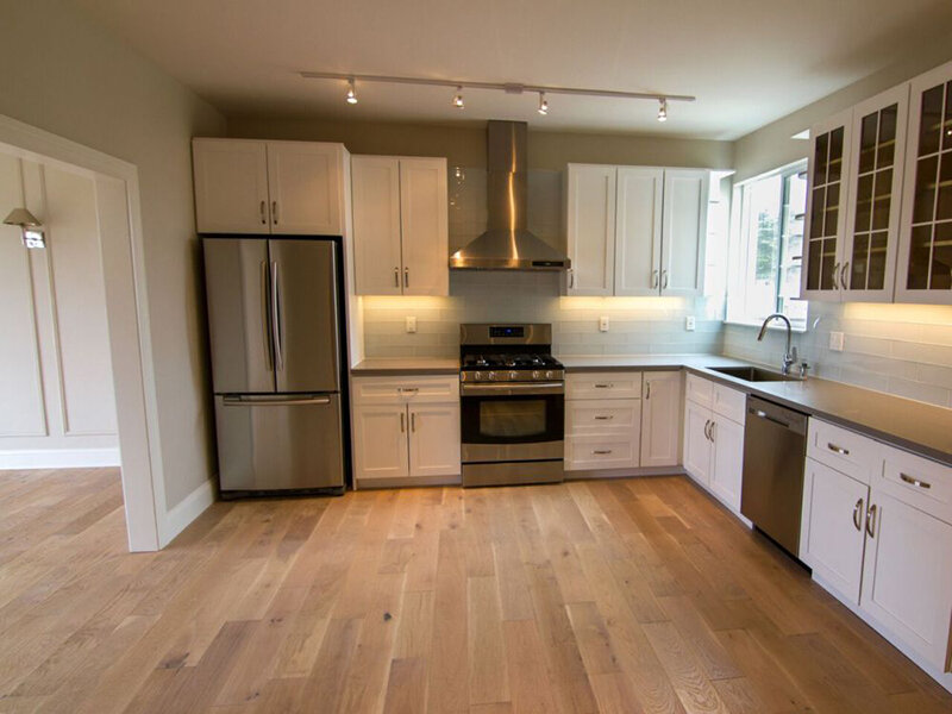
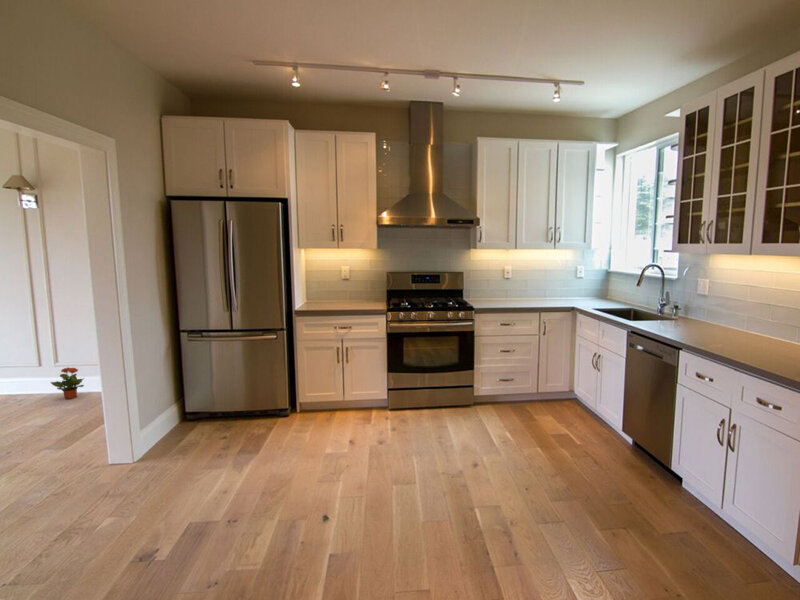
+ potted plant [50,366,85,400]
